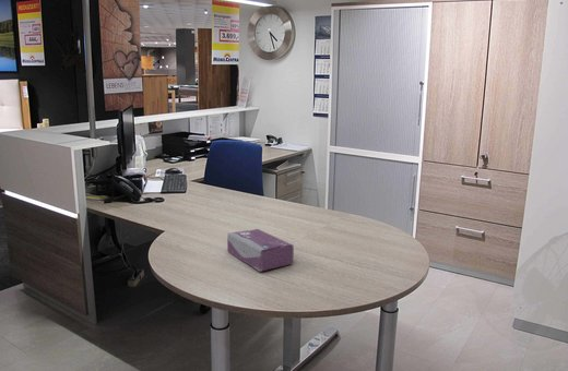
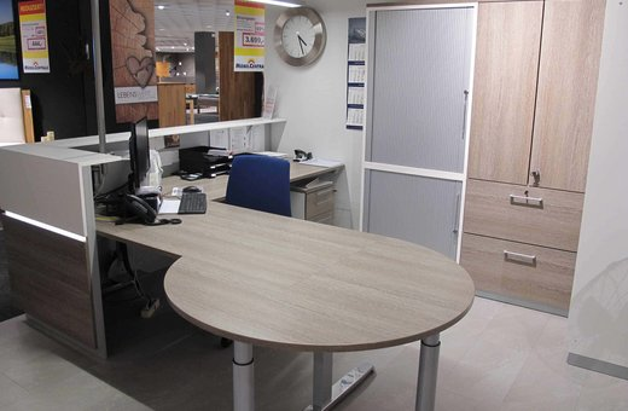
- tissue box [226,228,295,273]
